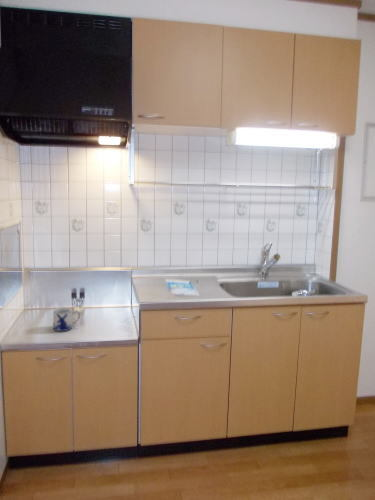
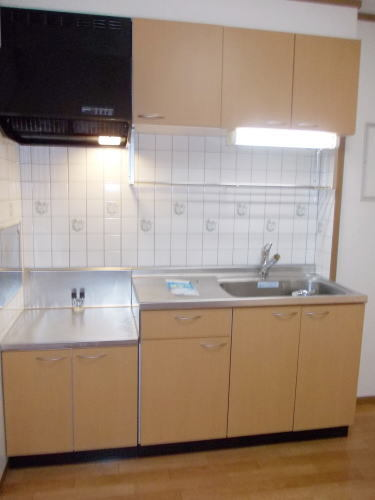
- mug [52,307,81,332]
